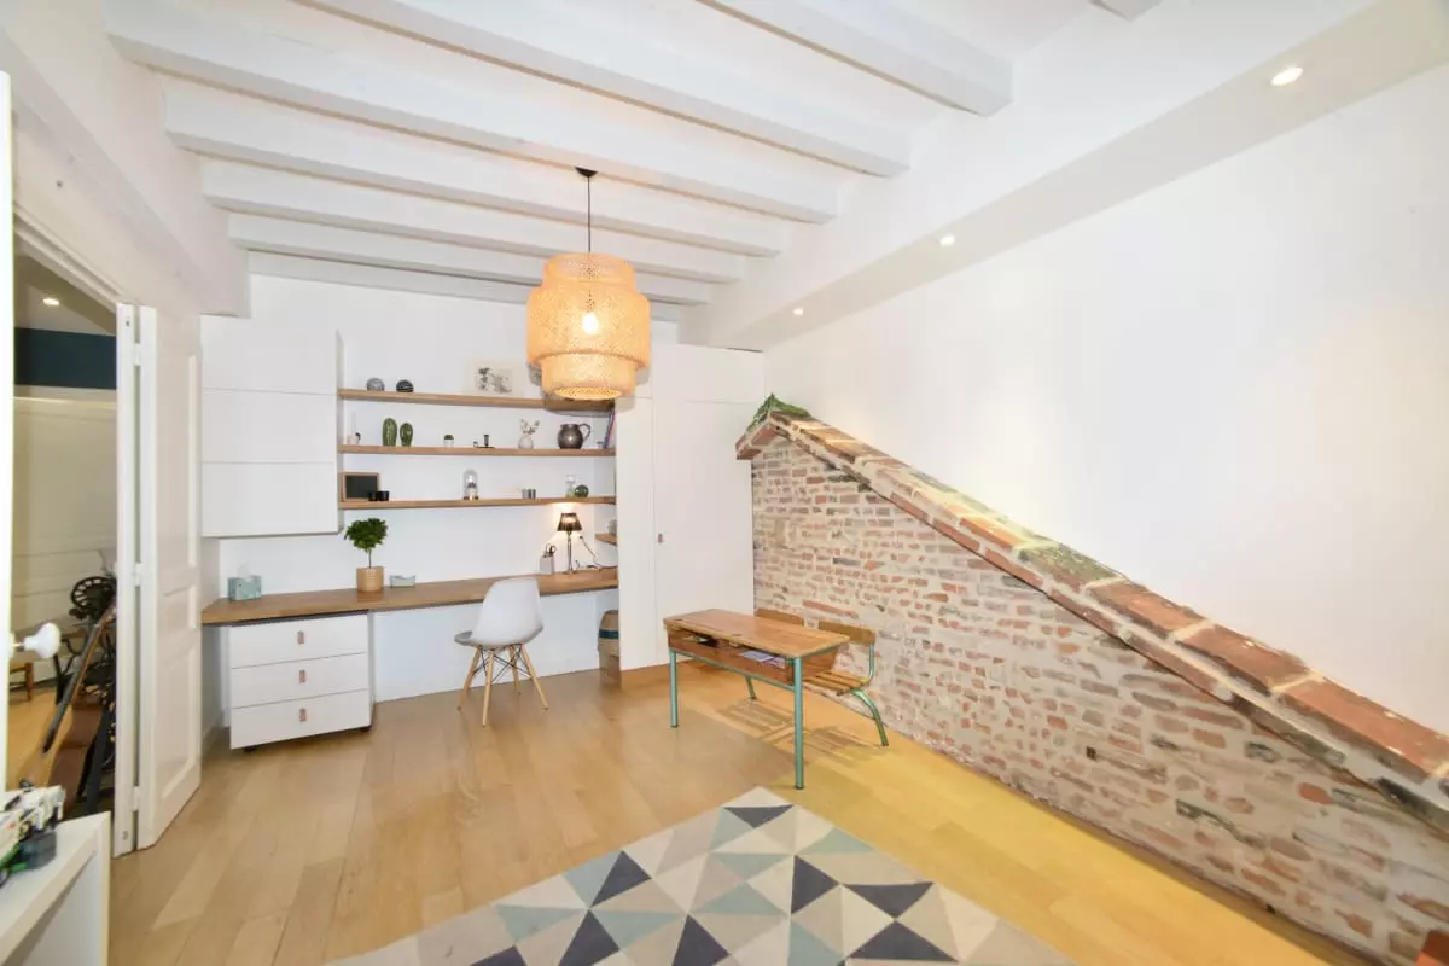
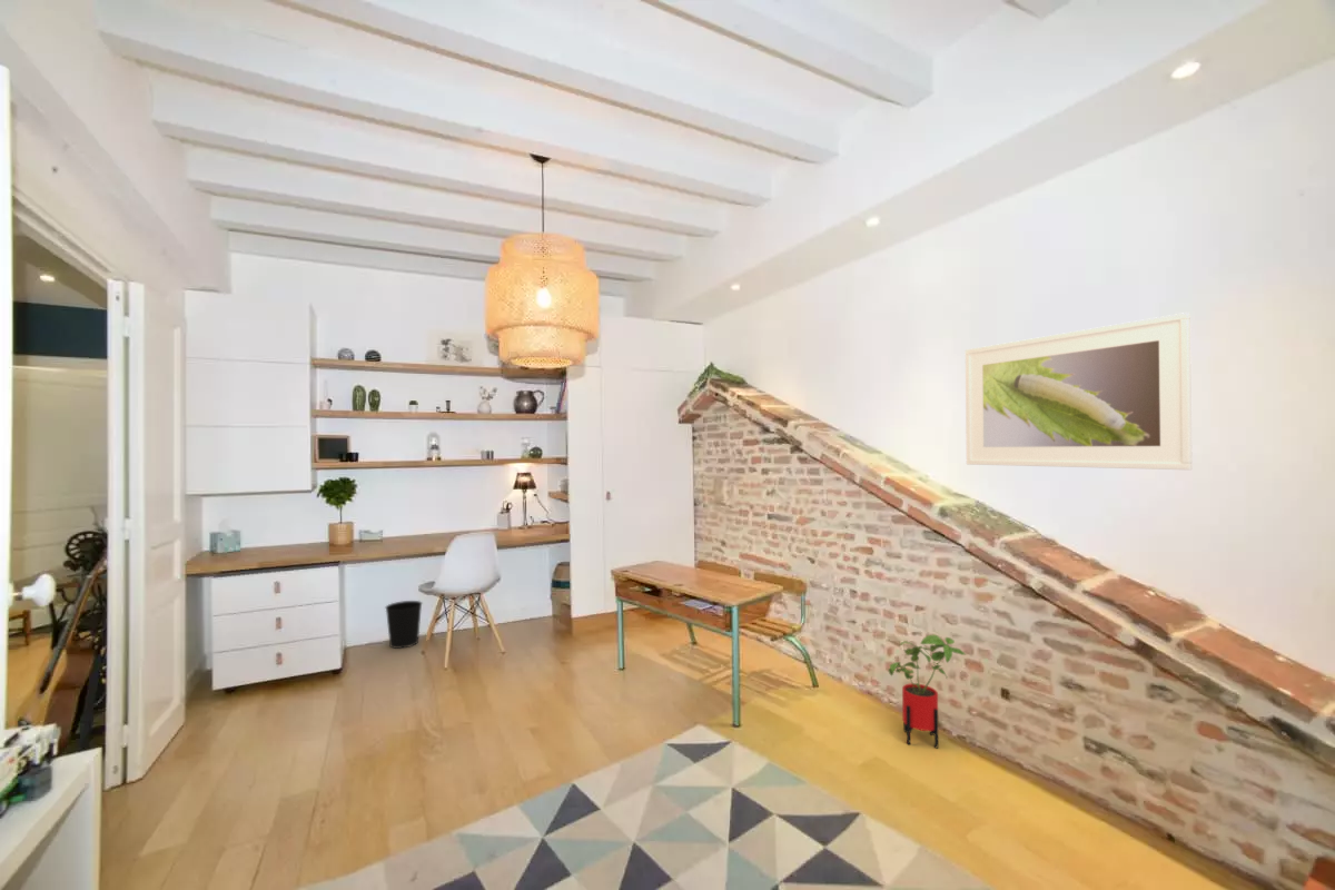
+ wastebasket [384,600,424,650]
+ house plant [887,634,967,750]
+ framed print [965,312,1194,471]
